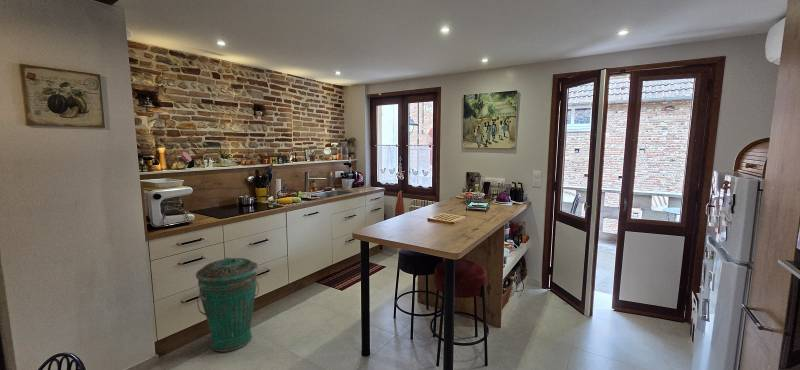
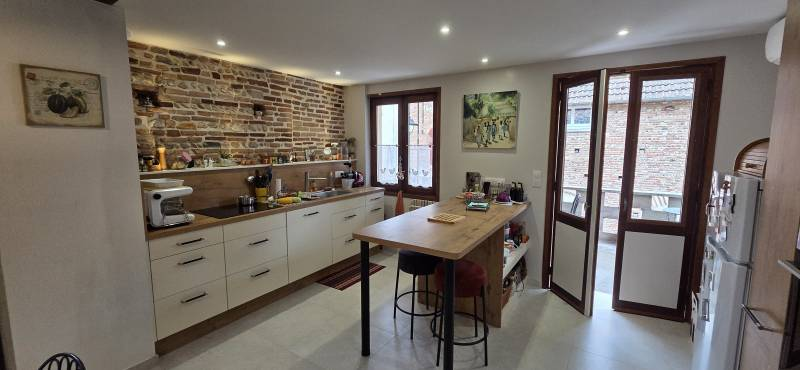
- trash can [195,257,260,353]
